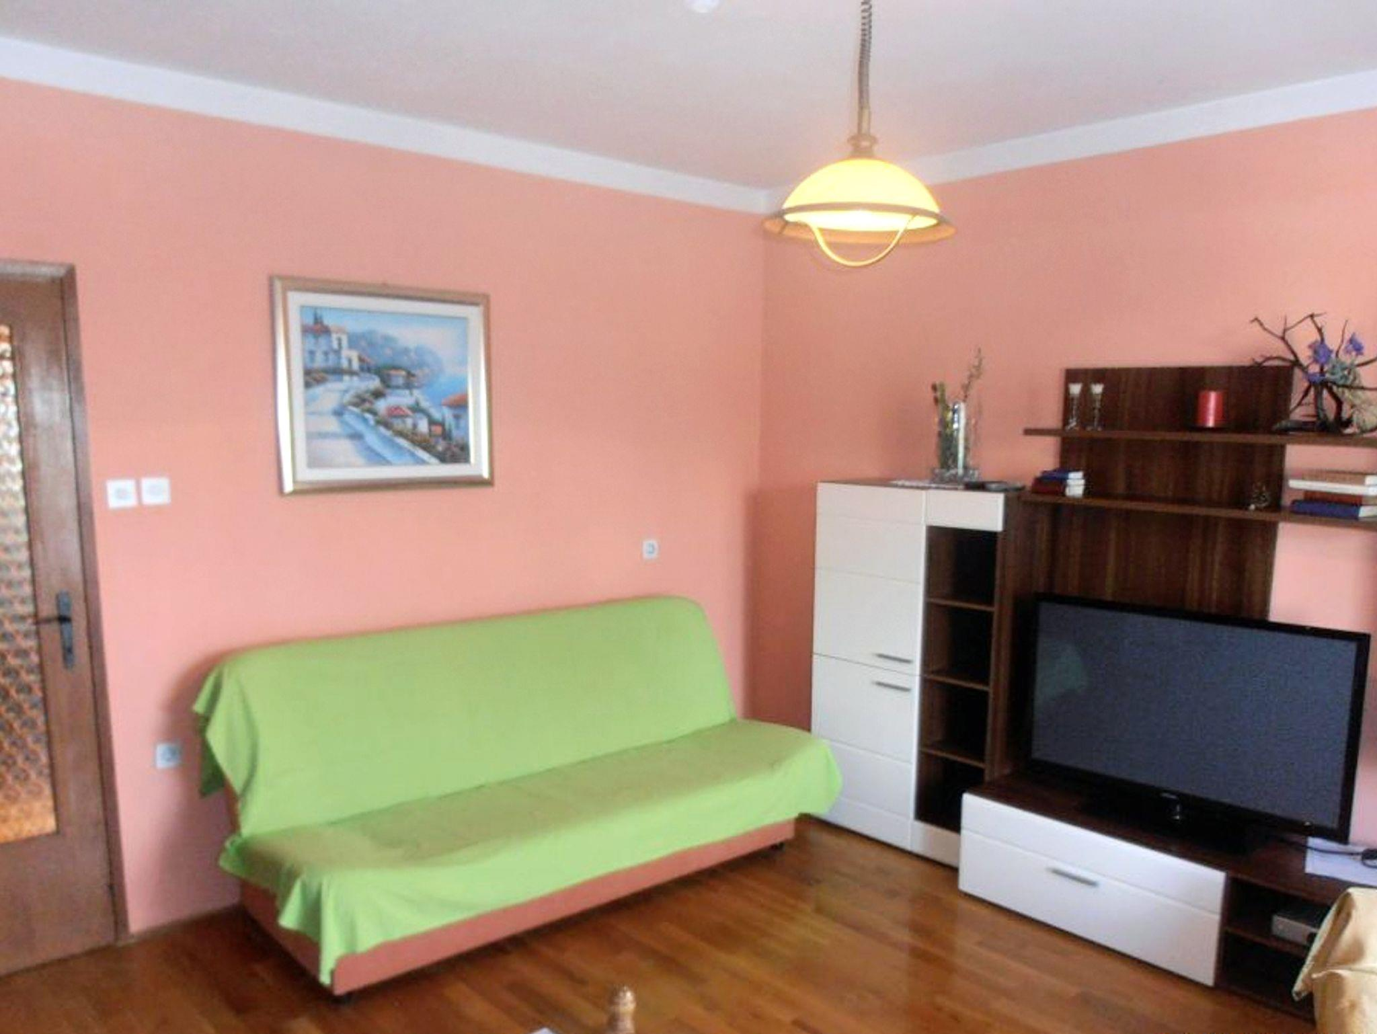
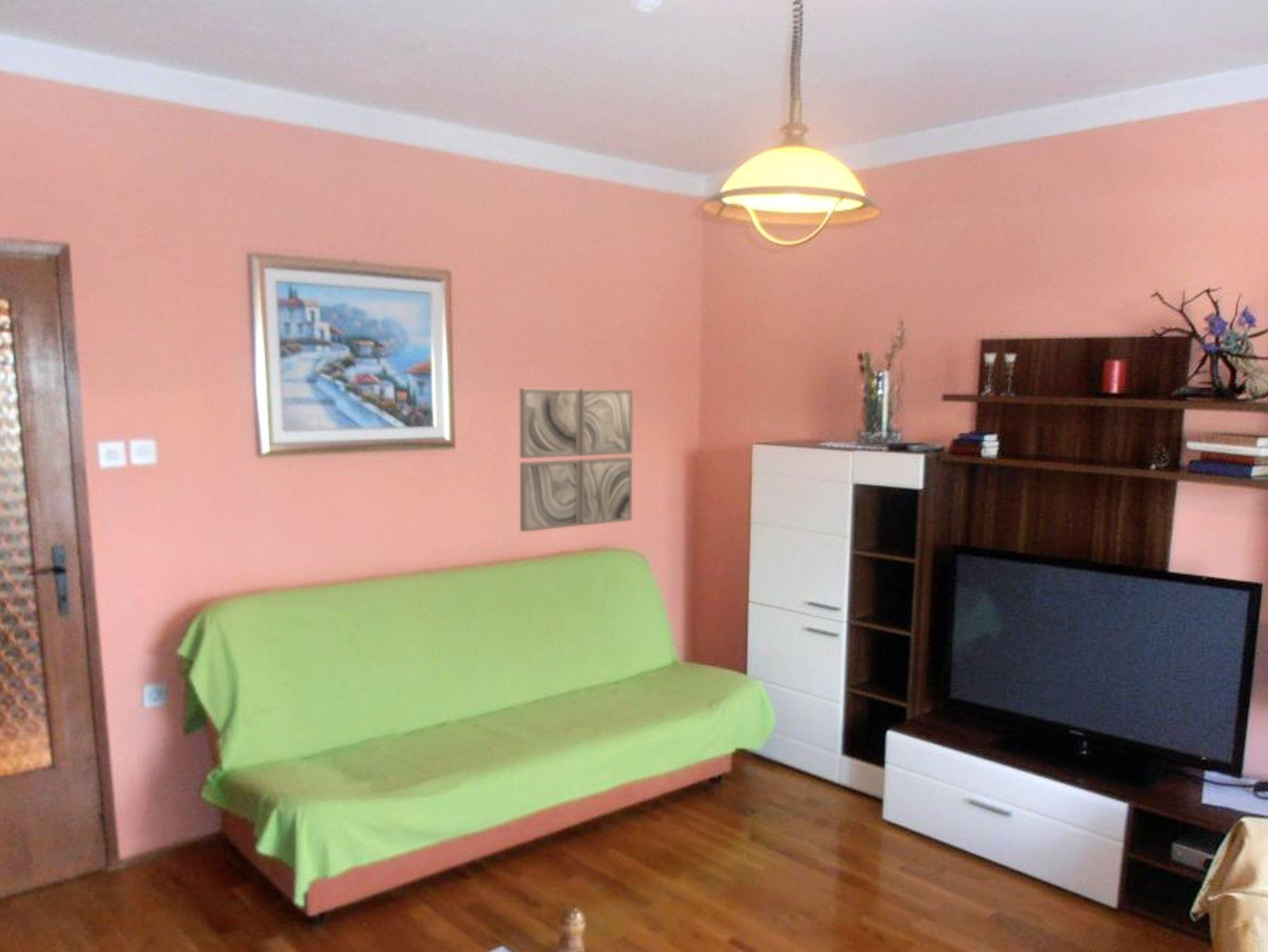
+ wall art [519,387,633,532]
